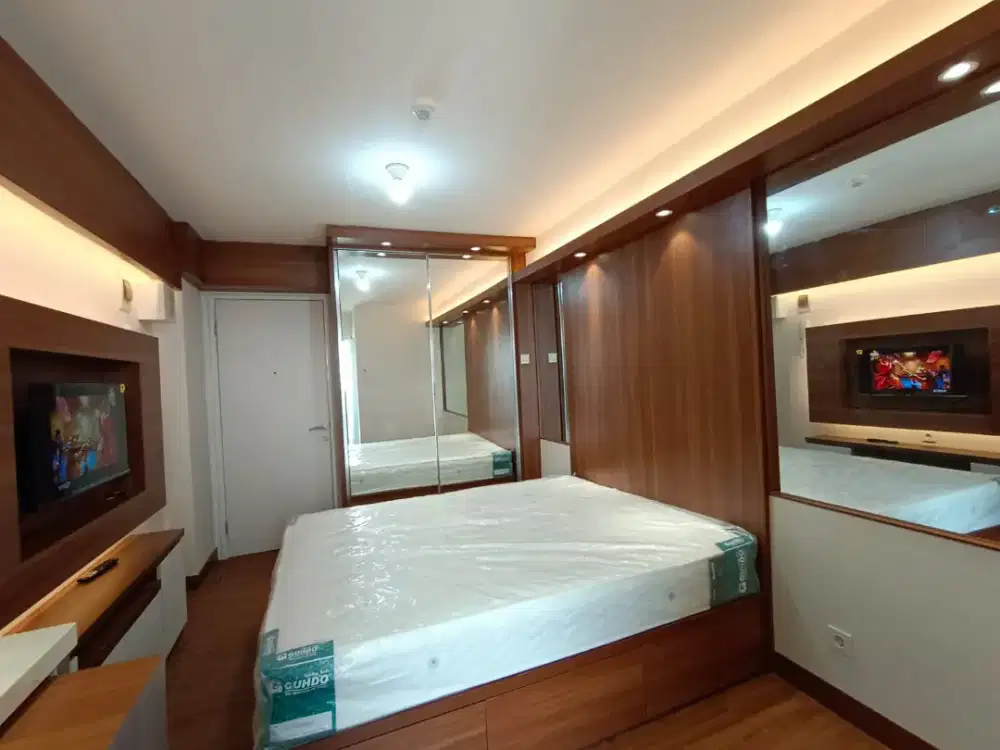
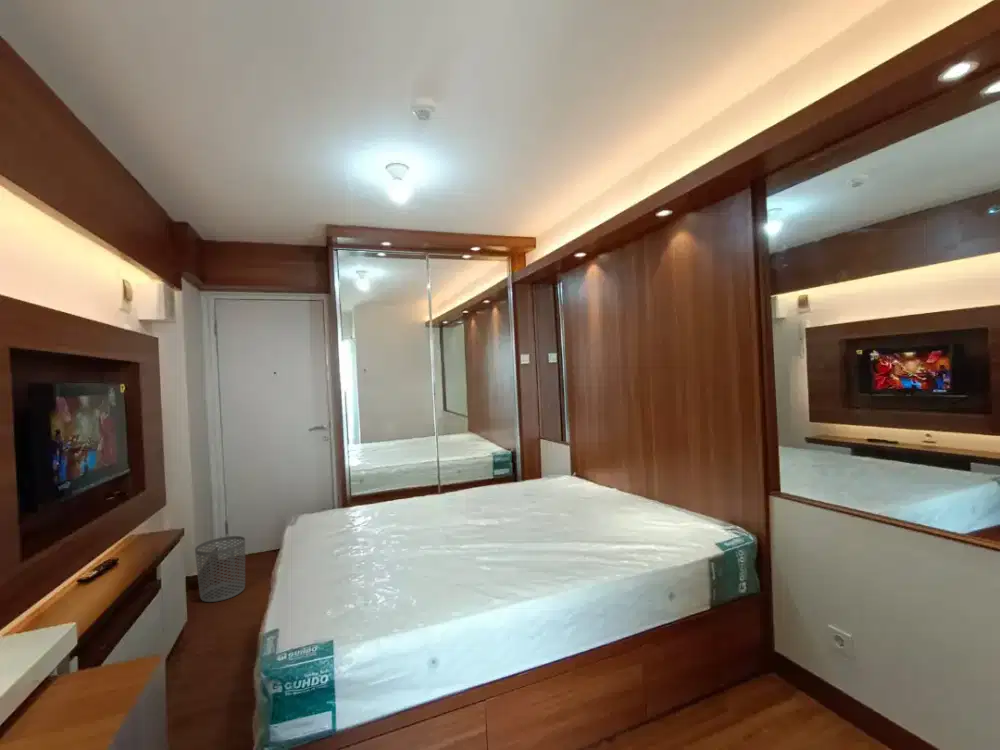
+ waste bin [194,535,246,603]
